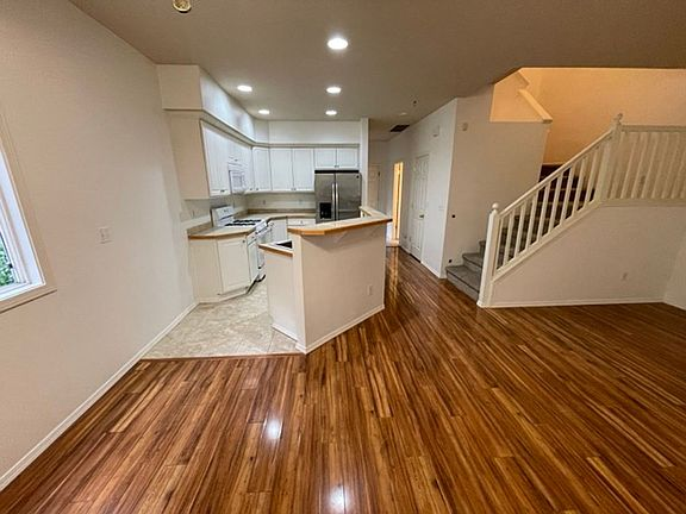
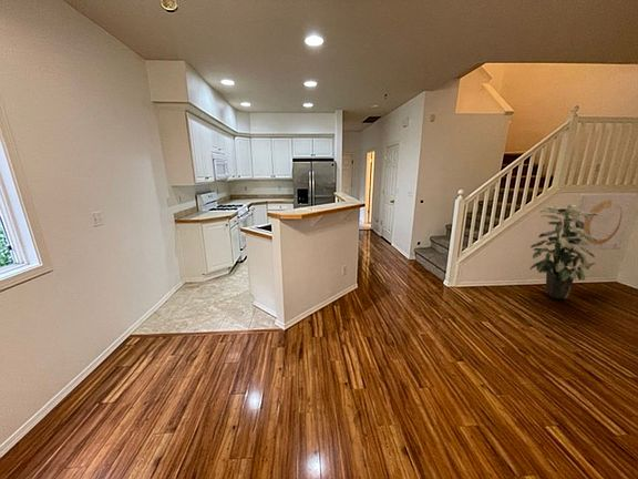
+ wall art [570,193,638,252]
+ indoor plant [528,204,599,300]
